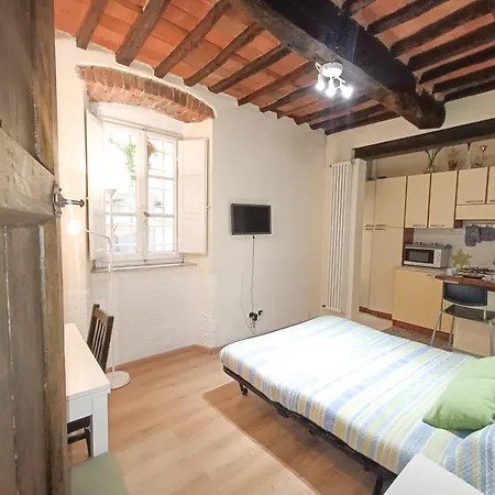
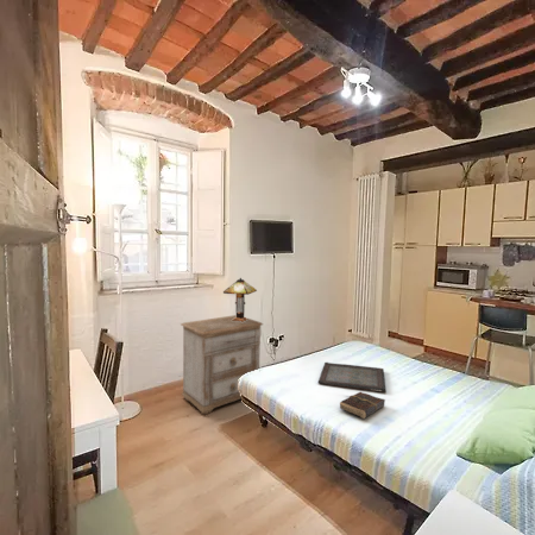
+ nightstand [180,314,264,416]
+ table lamp [222,277,258,322]
+ book [339,391,386,420]
+ serving tray [317,361,388,394]
